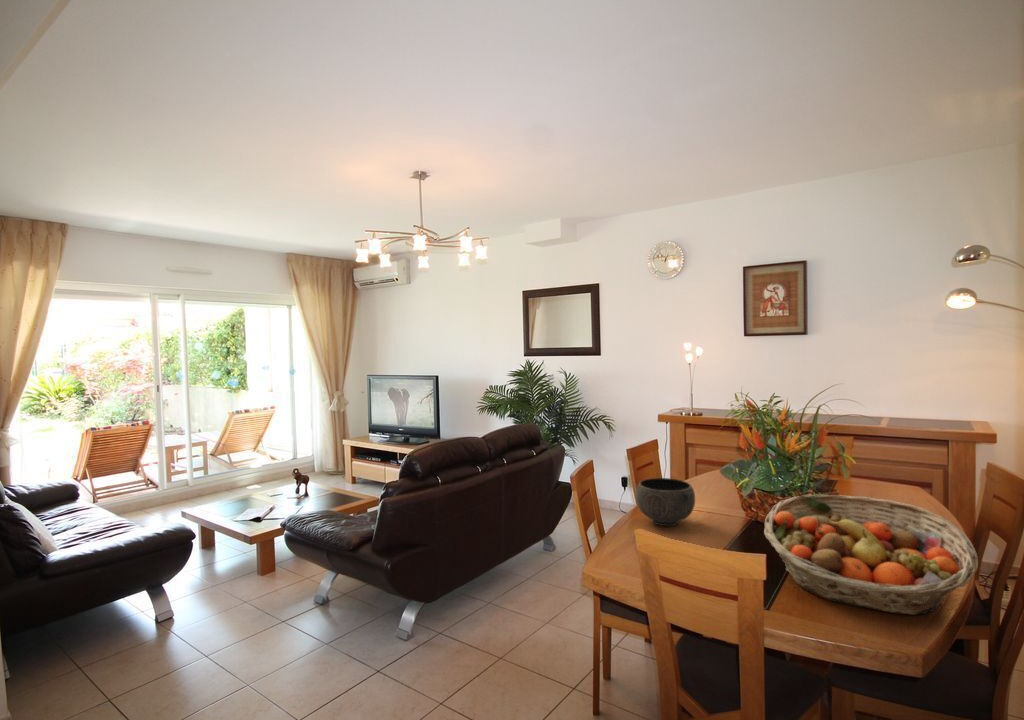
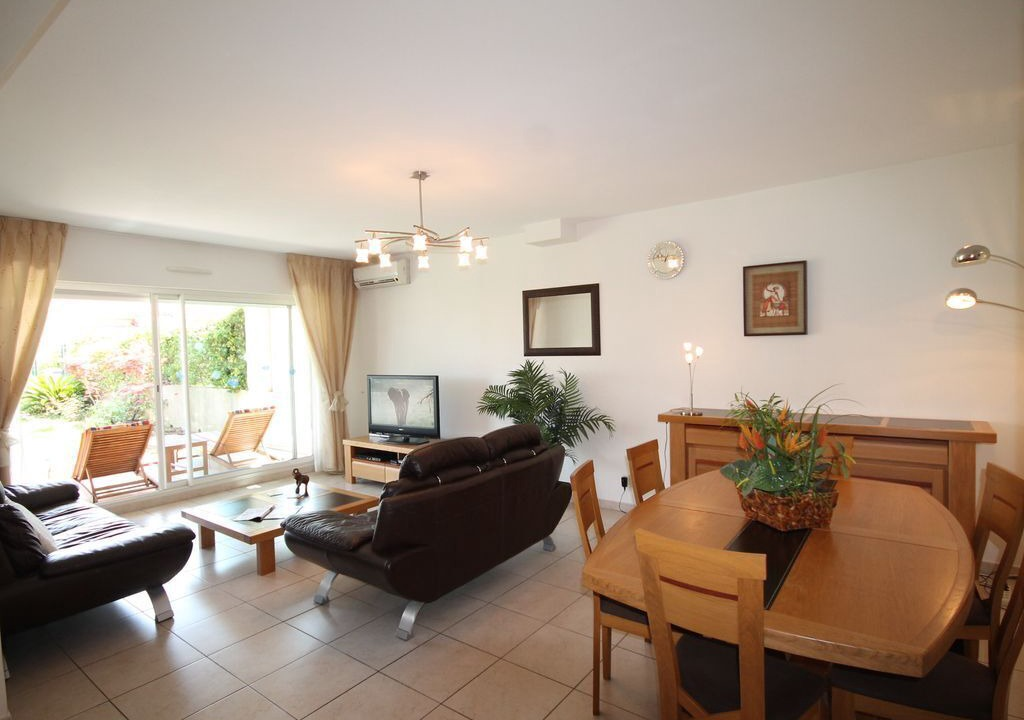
- bowl [635,477,696,527]
- fruit basket [763,494,979,616]
